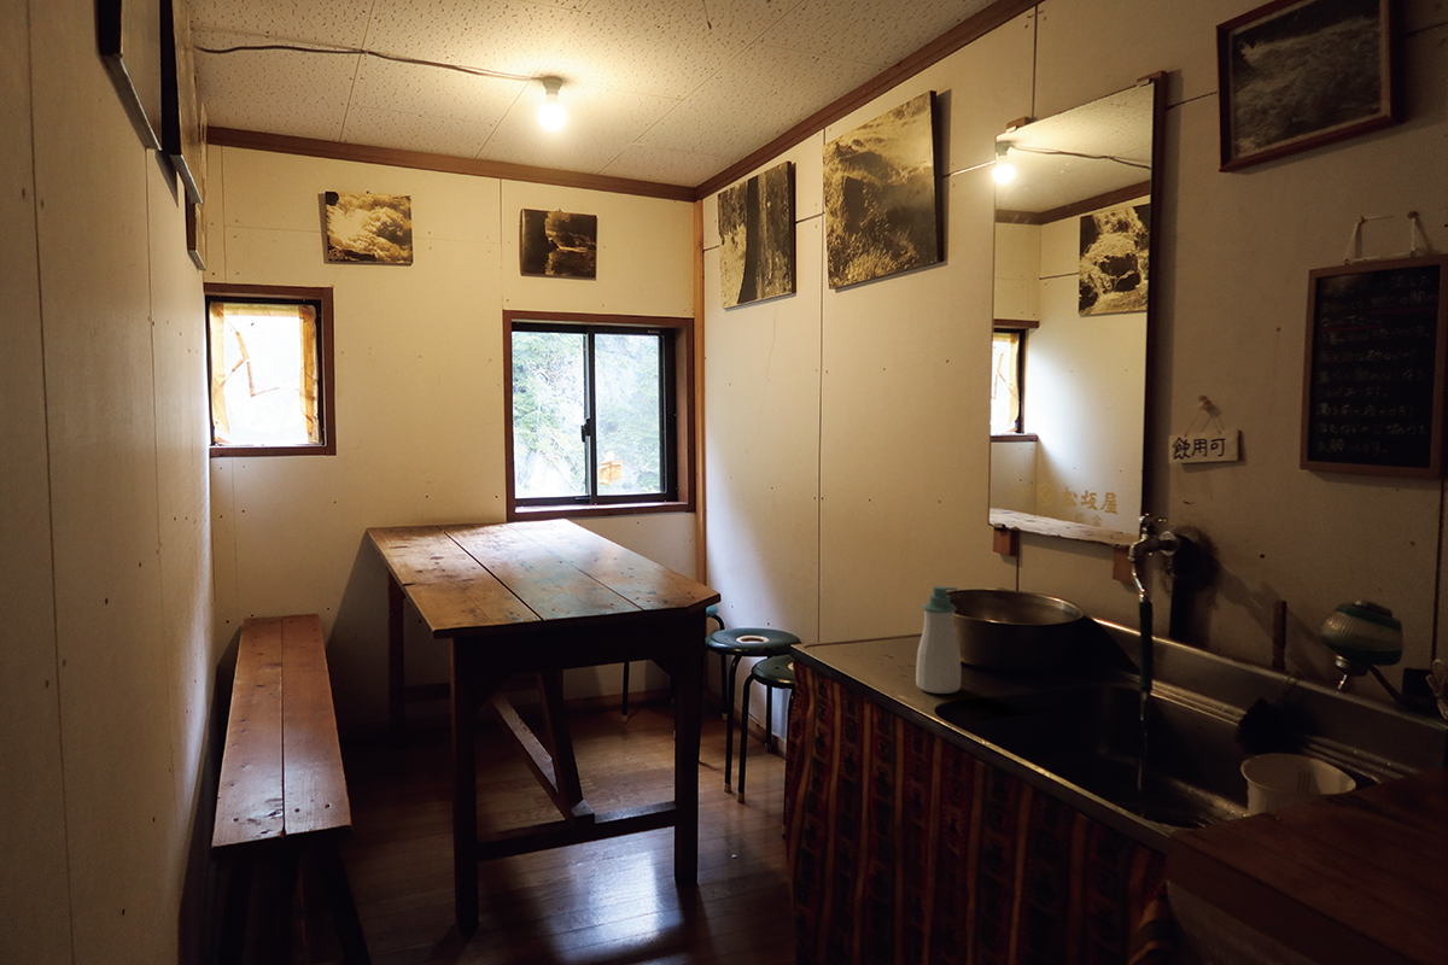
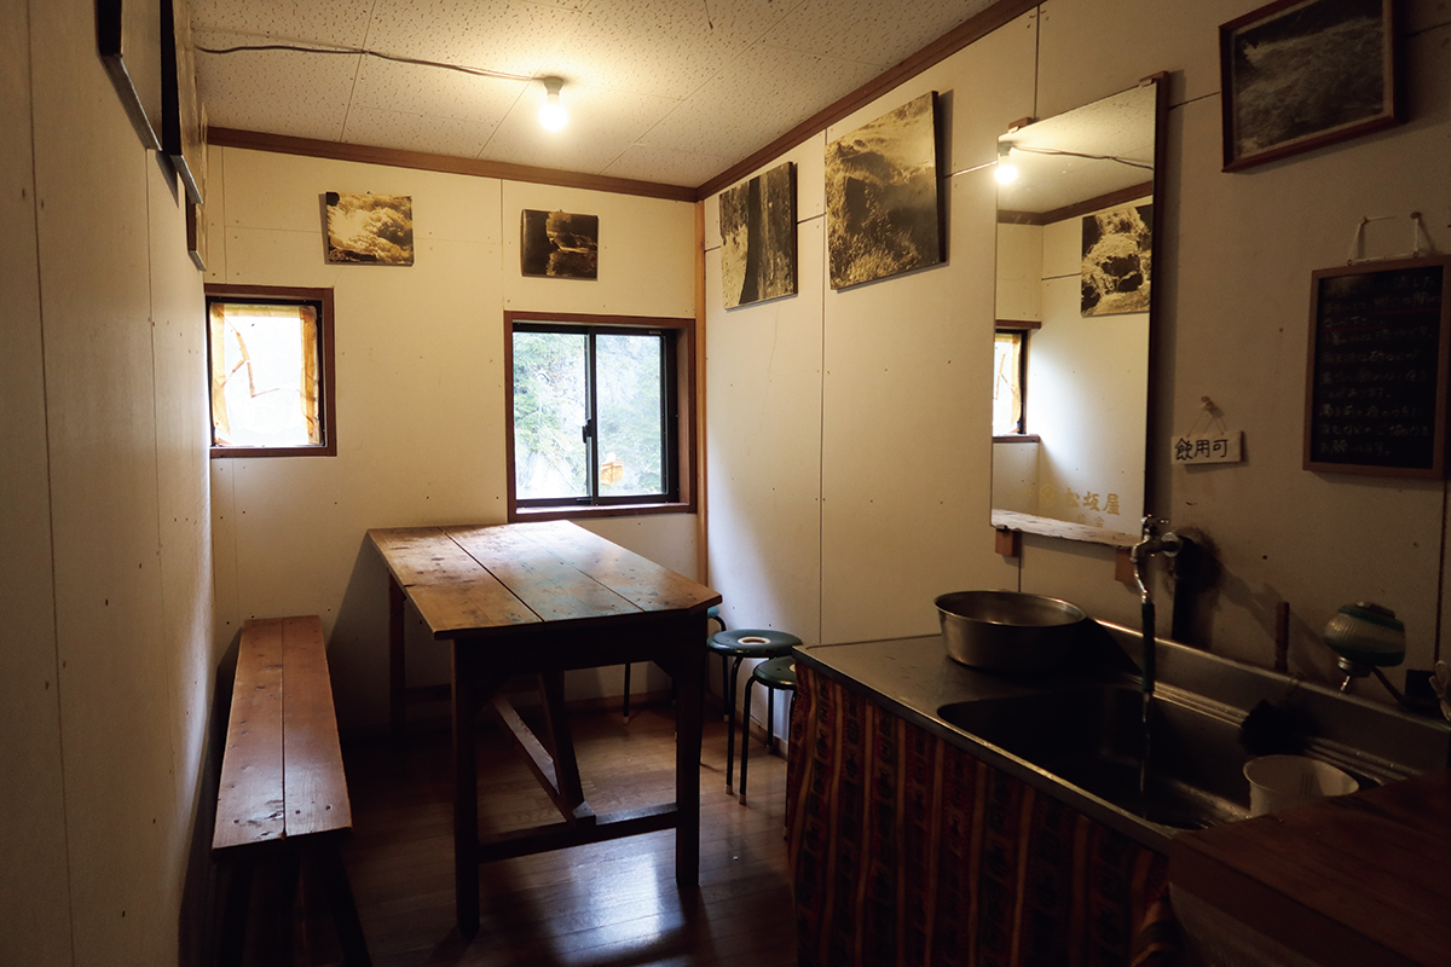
- soap bottle [915,585,962,695]
